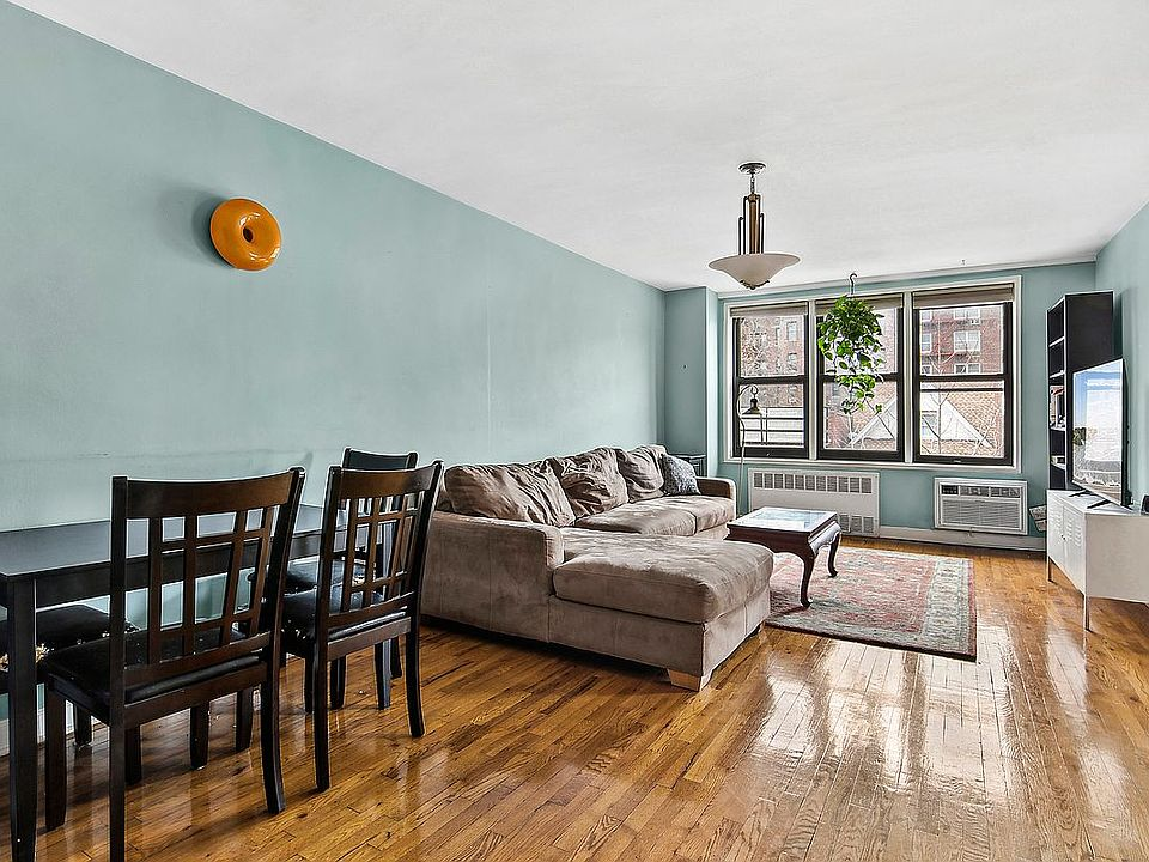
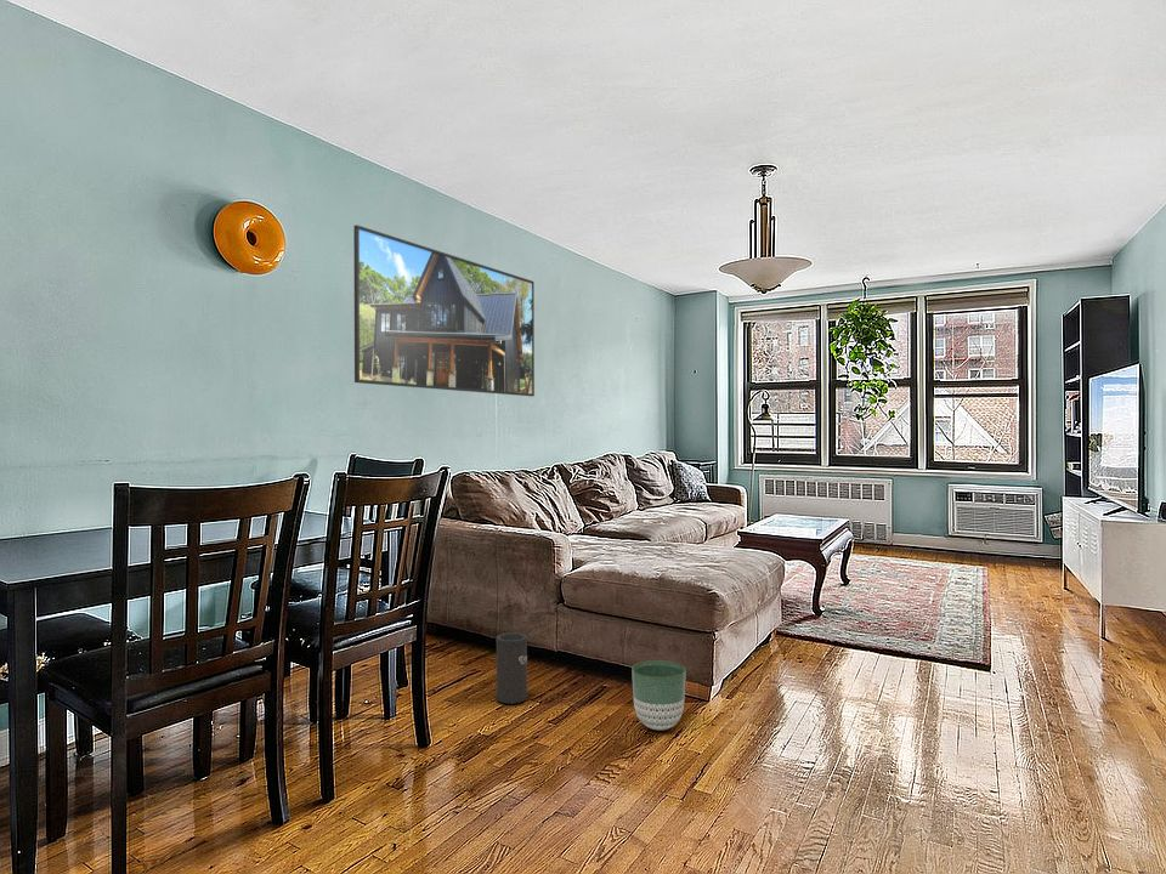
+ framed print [352,223,536,397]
+ planter [630,659,687,732]
+ speaker [496,631,528,705]
